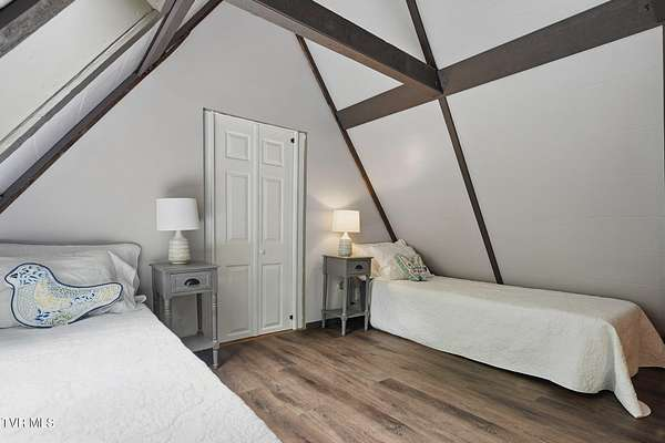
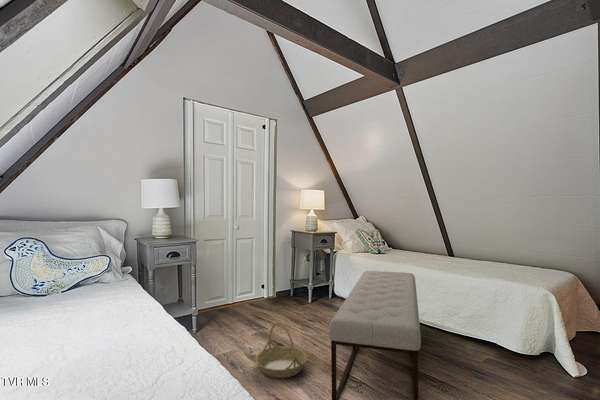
+ bench [328,270,422,400]
+ basket [254,321,308,379]
